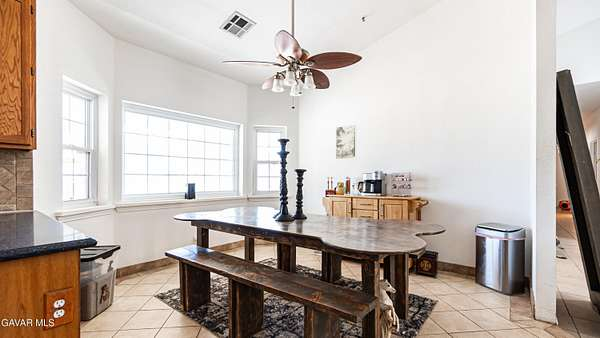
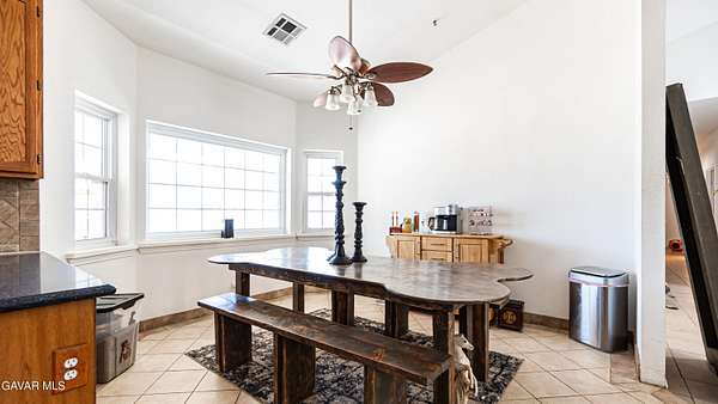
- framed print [335,124,358,160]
